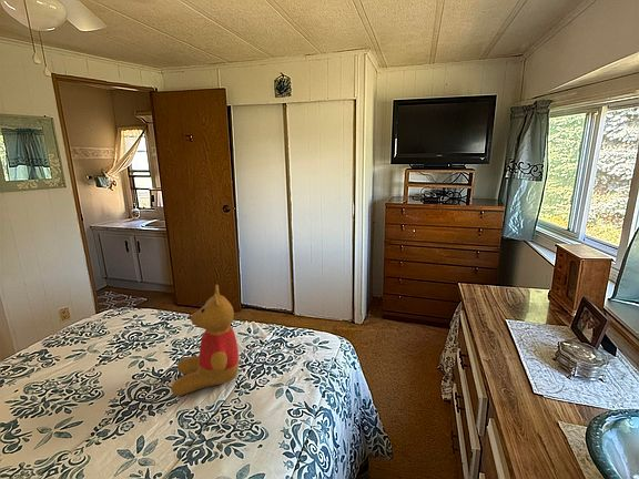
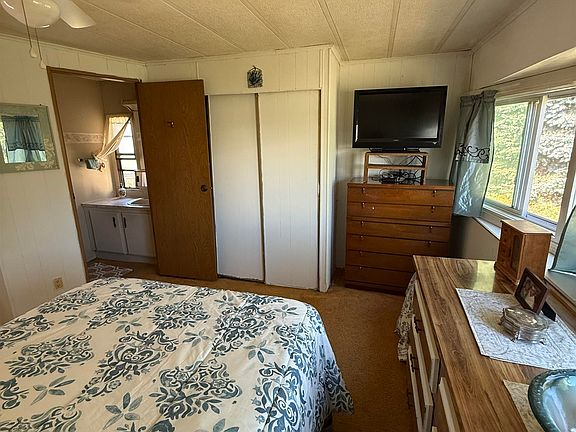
- teddy bear [170,284,240,397]
